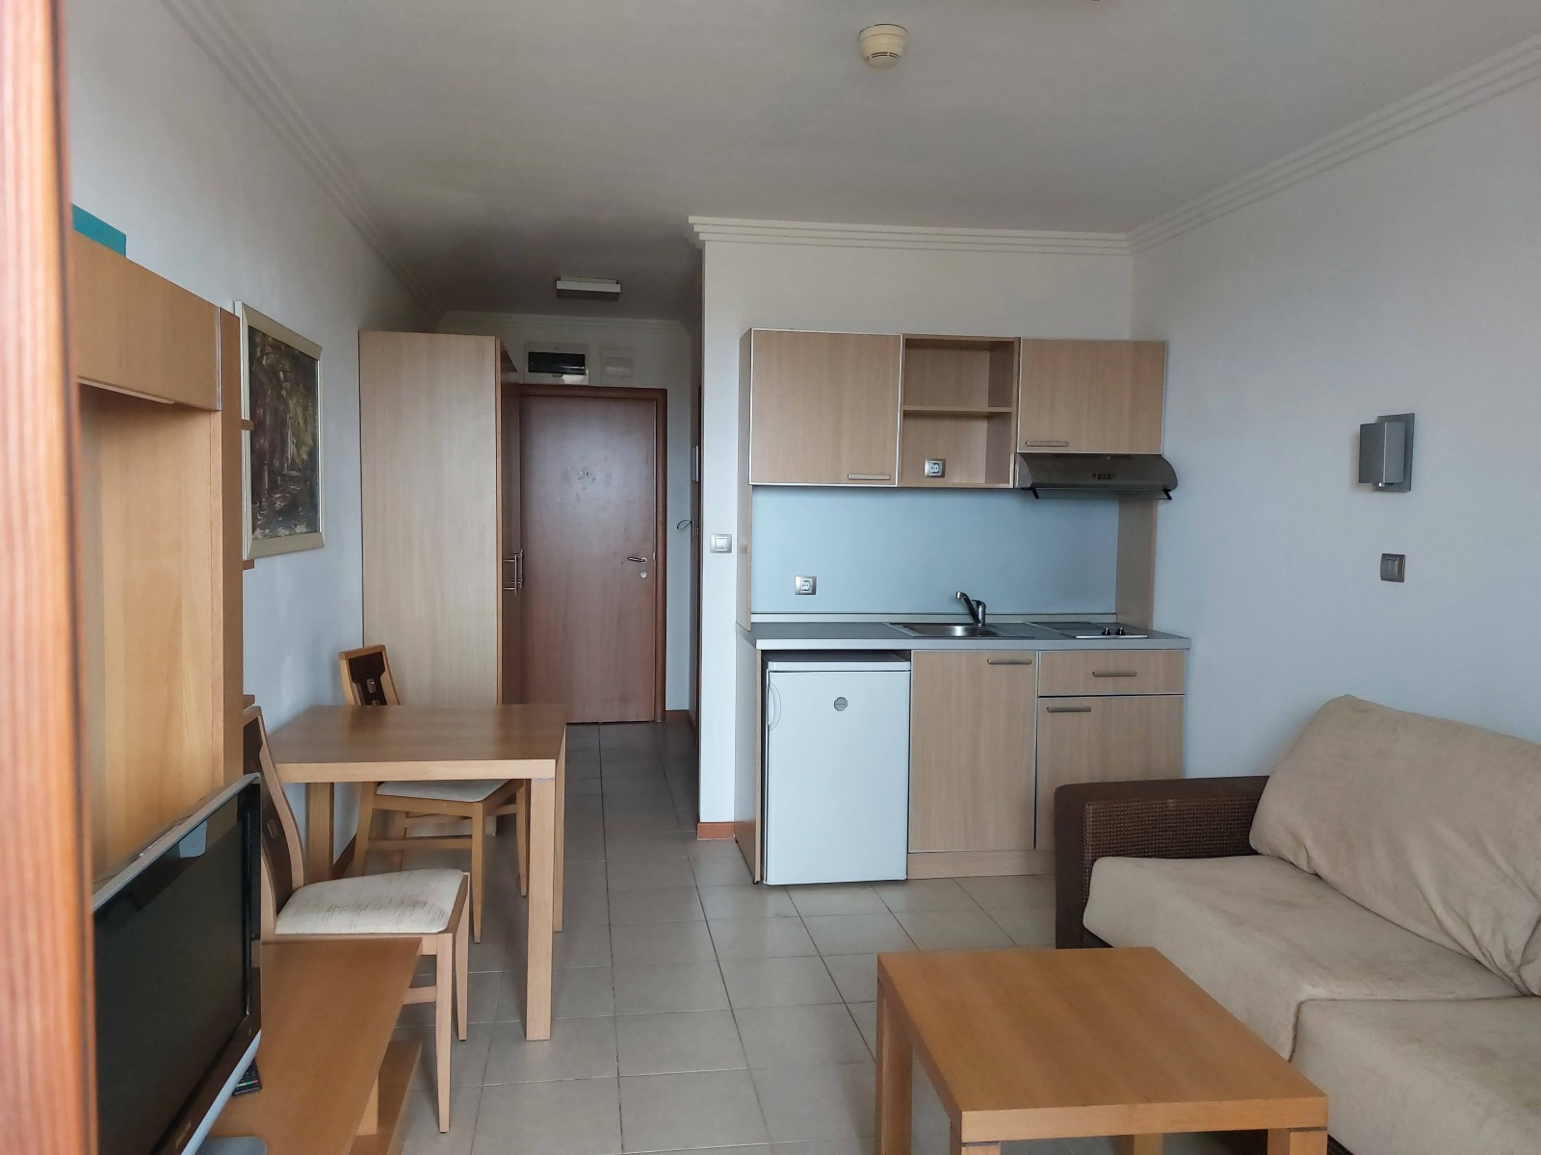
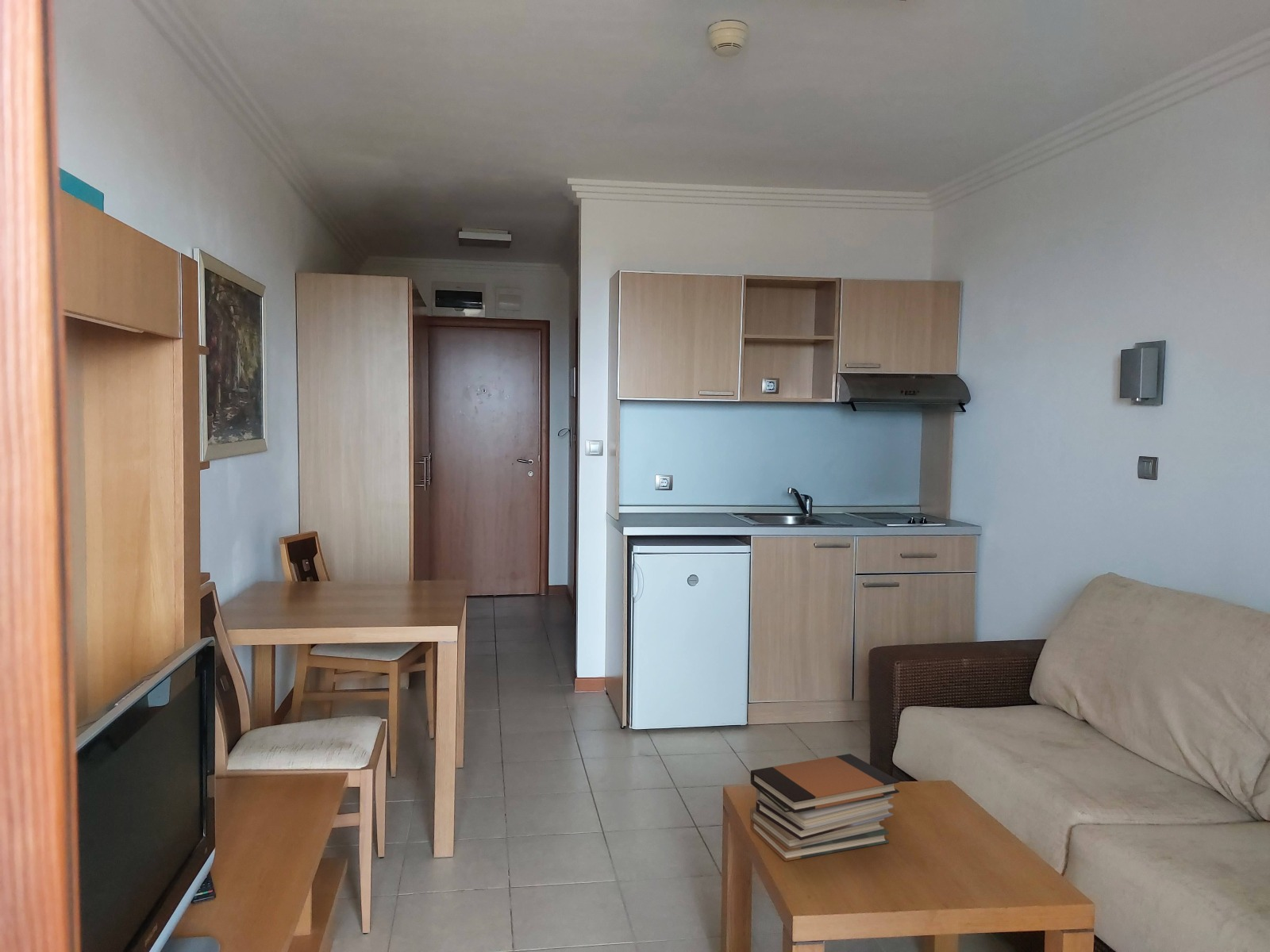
+ book stack [749,753,900,862]
